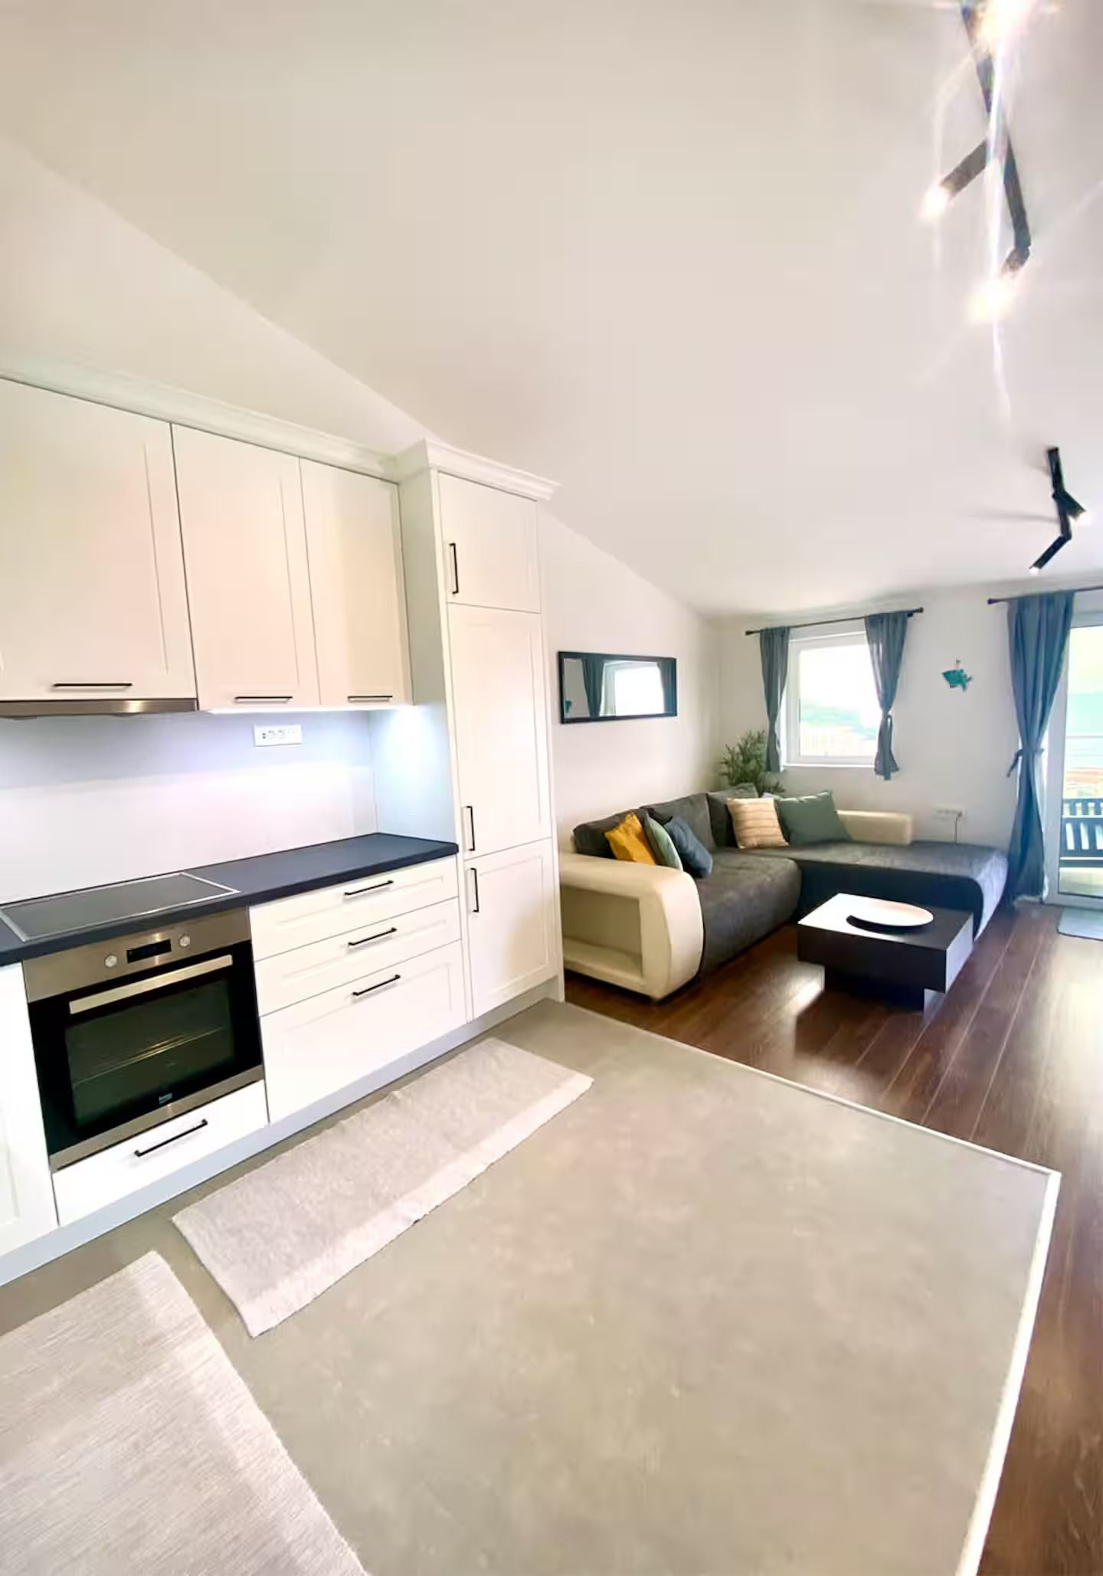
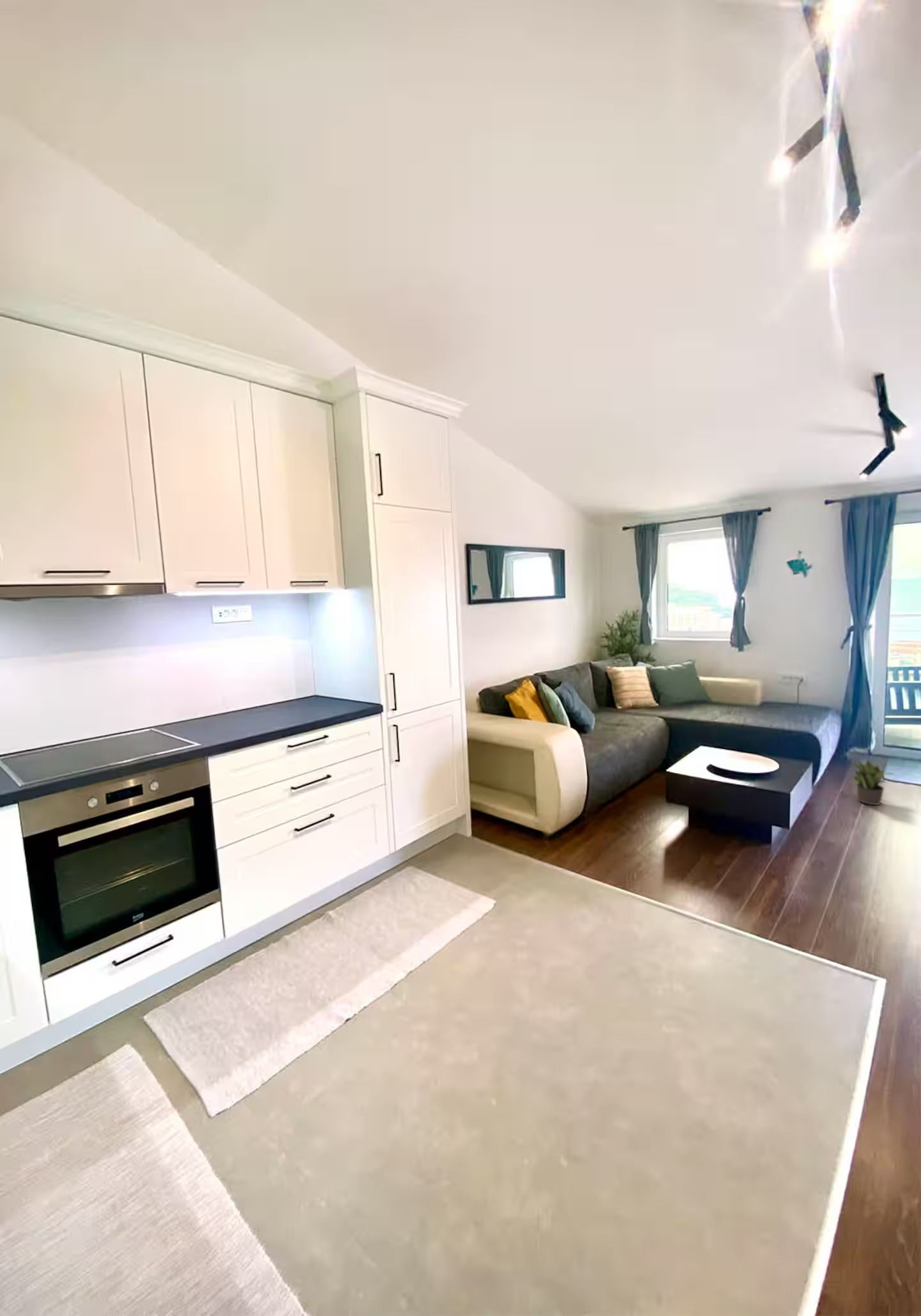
+ potted plant [853,758,895,806]
